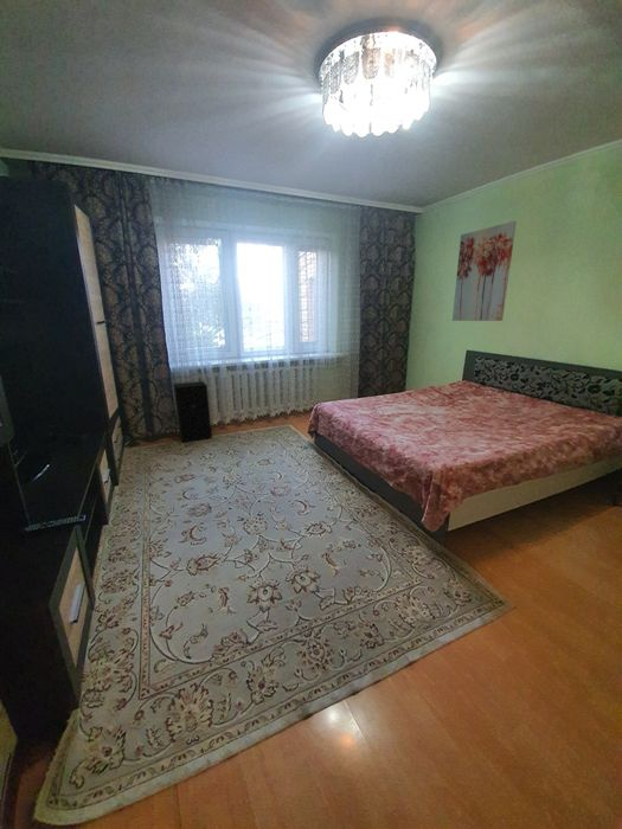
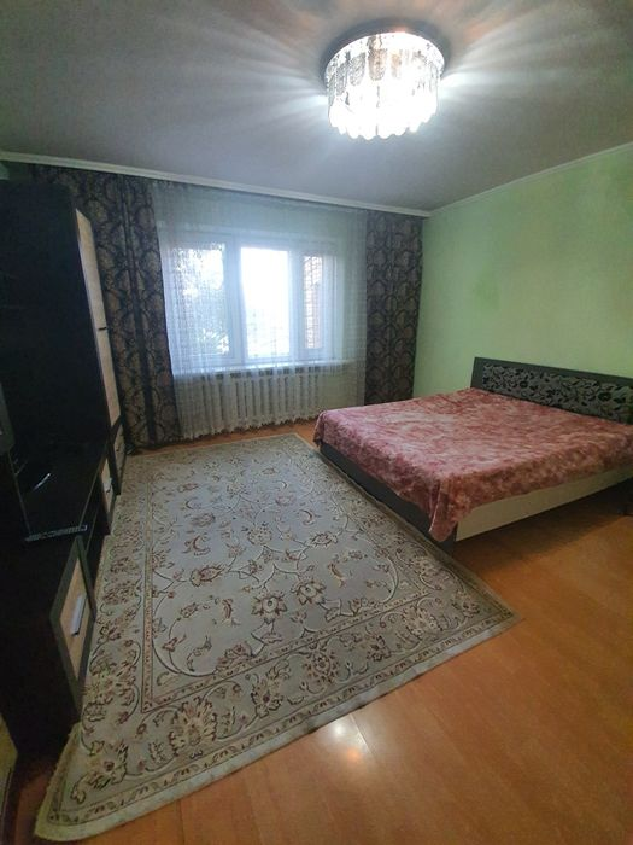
- speaker [172,380,213,443]
- wall art [451,220,518,322]
